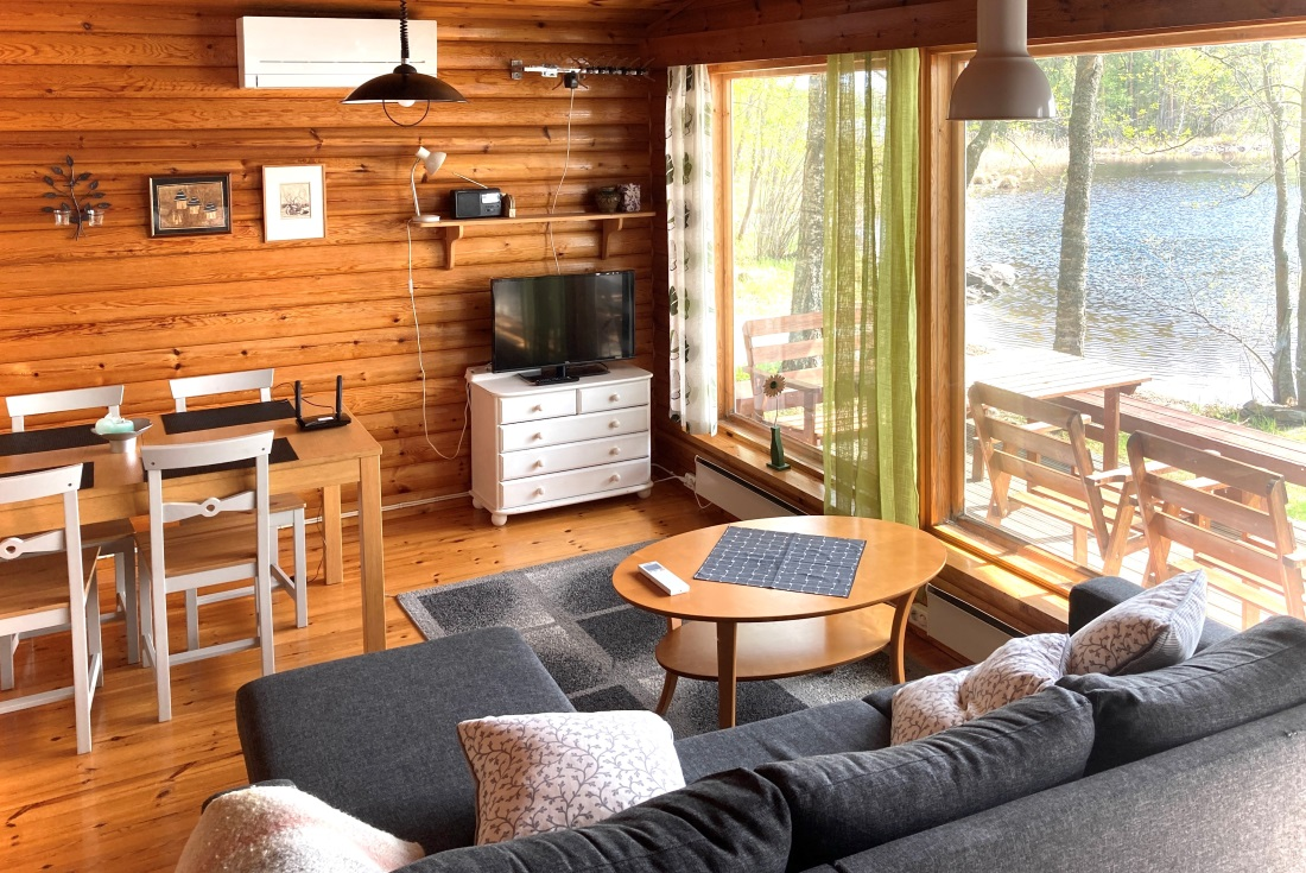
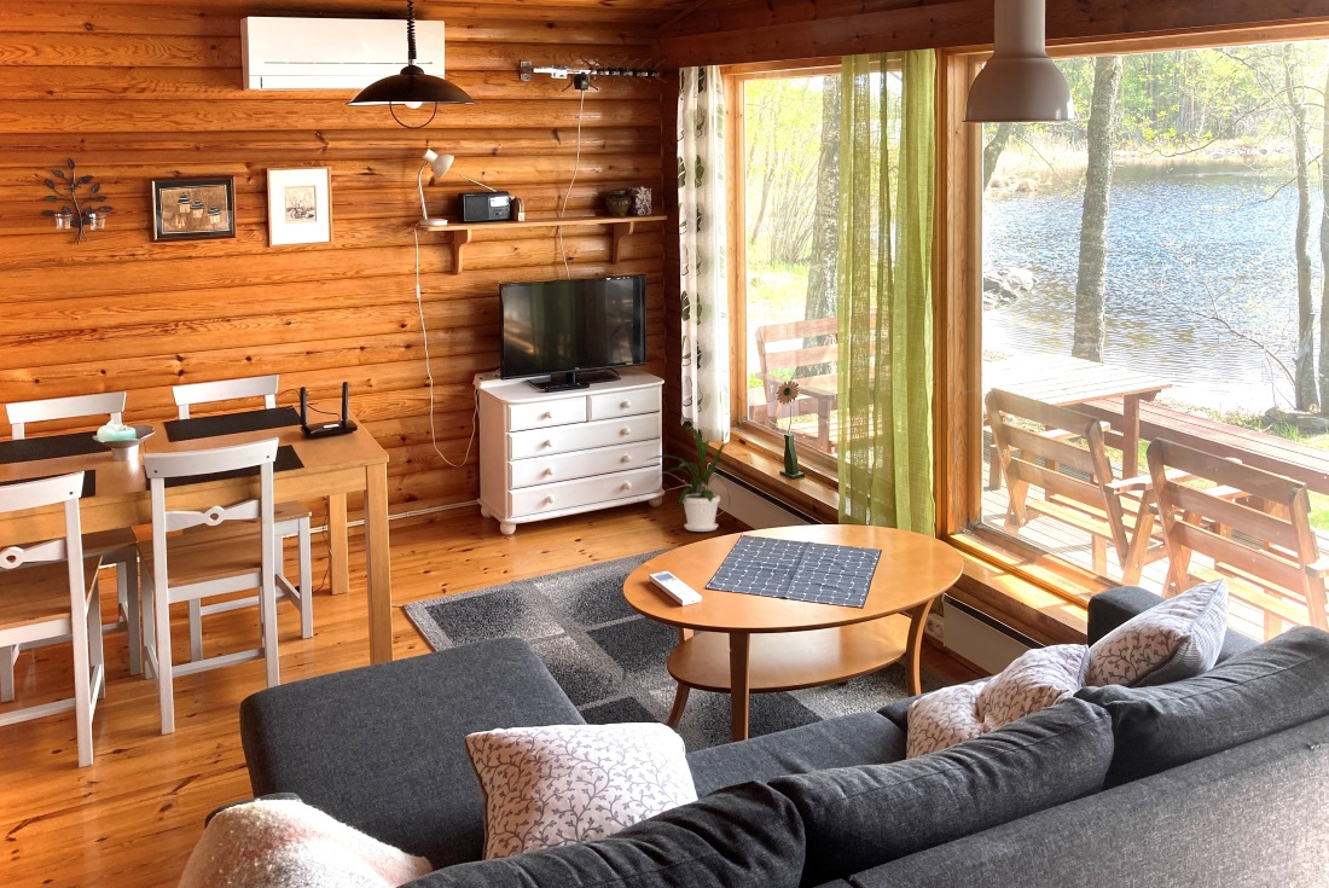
+ house plant [645,424,735,533]
